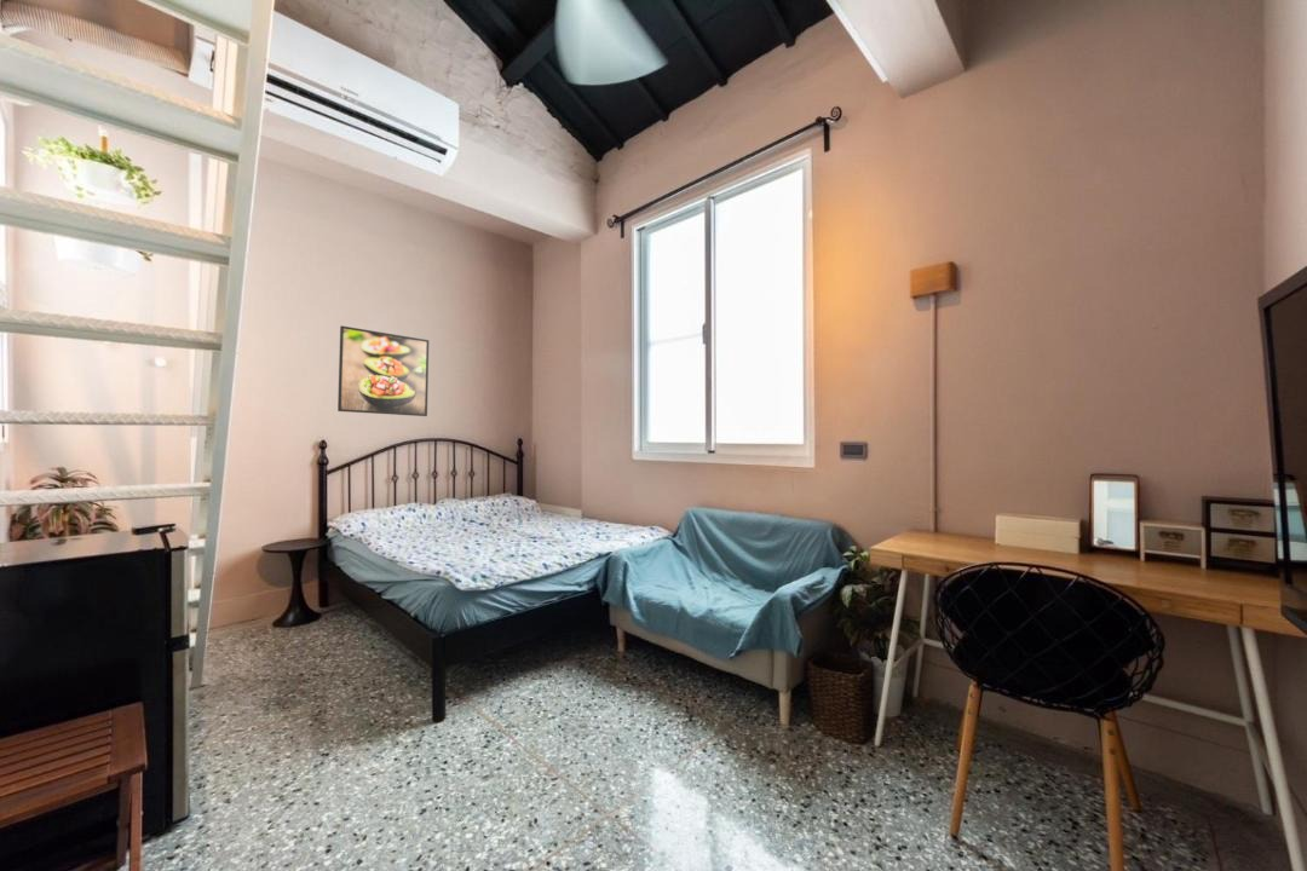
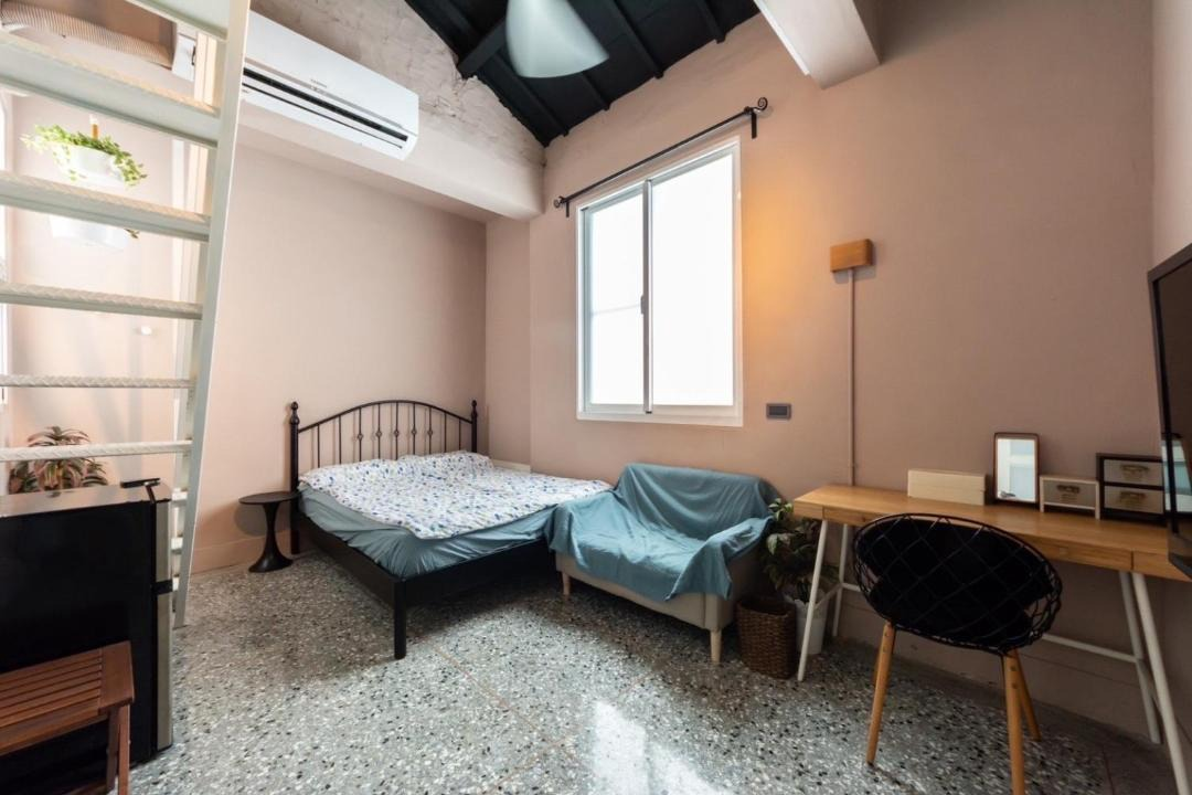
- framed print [336,324,430,417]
